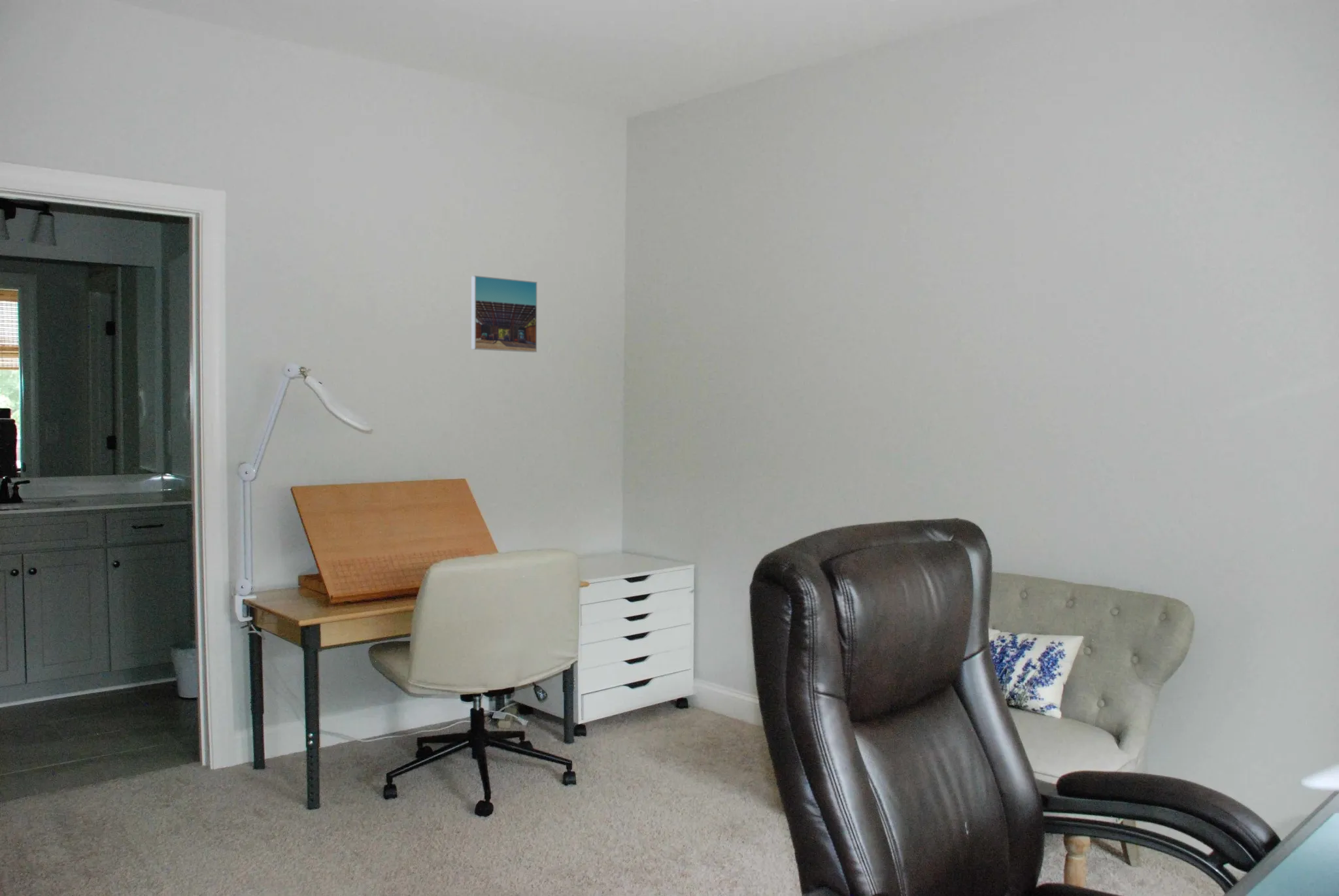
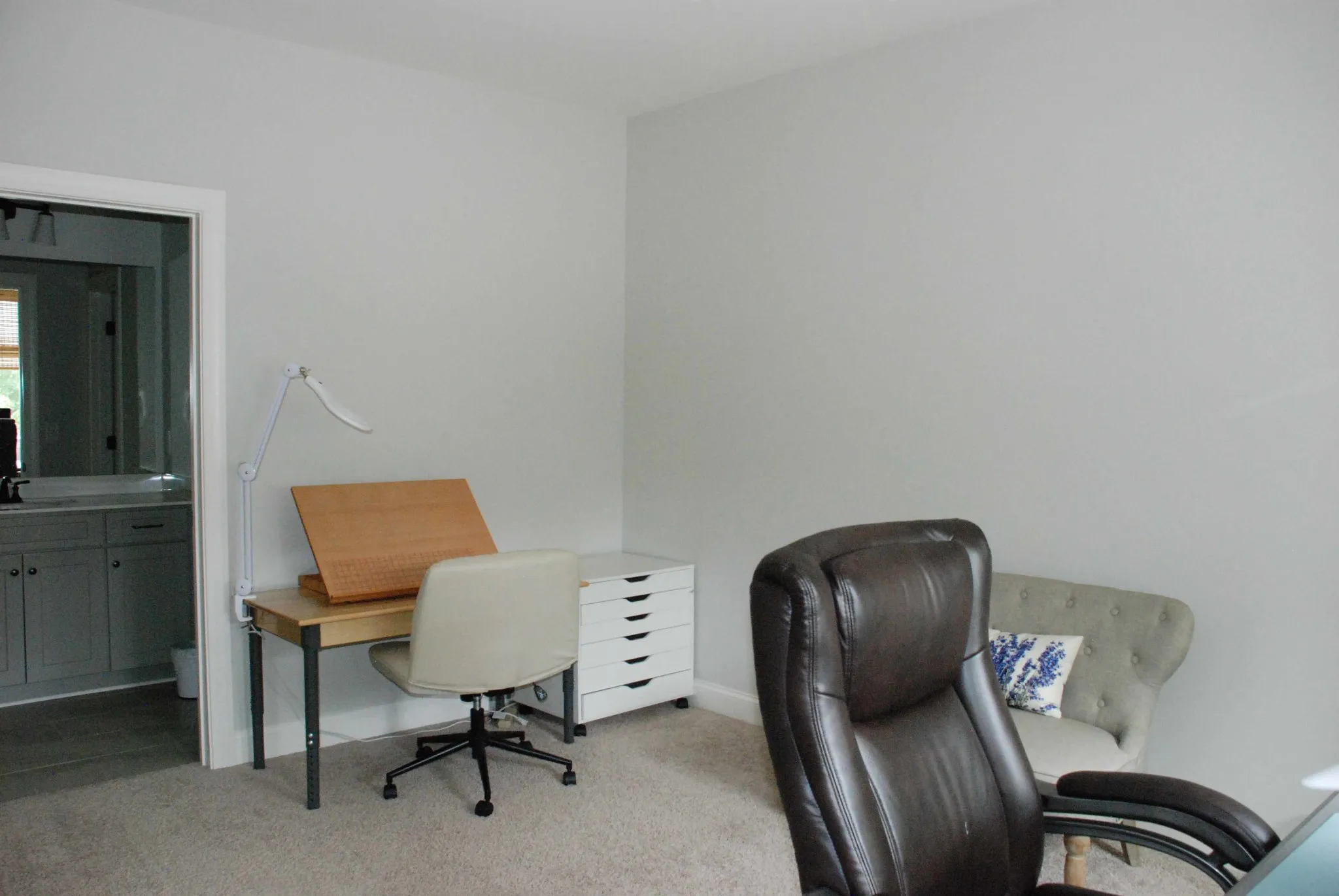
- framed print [471,275,537,353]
